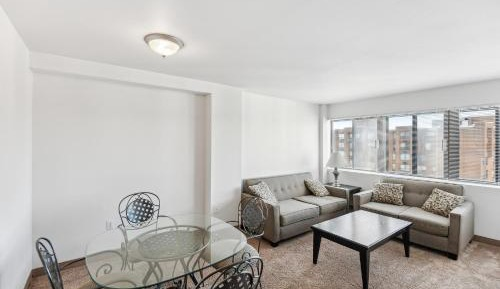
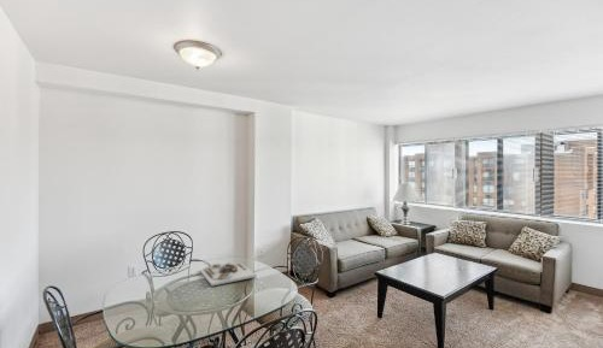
+ board game [199,261,258,288]
